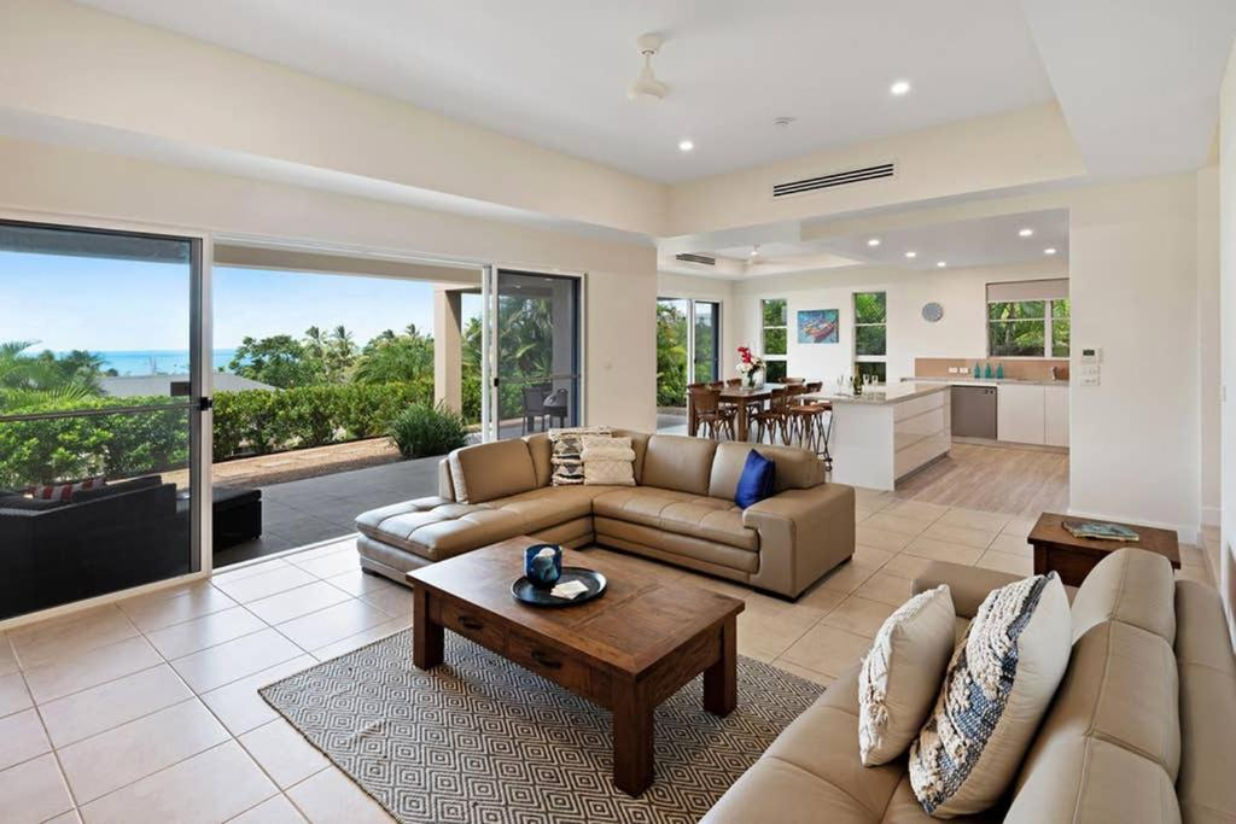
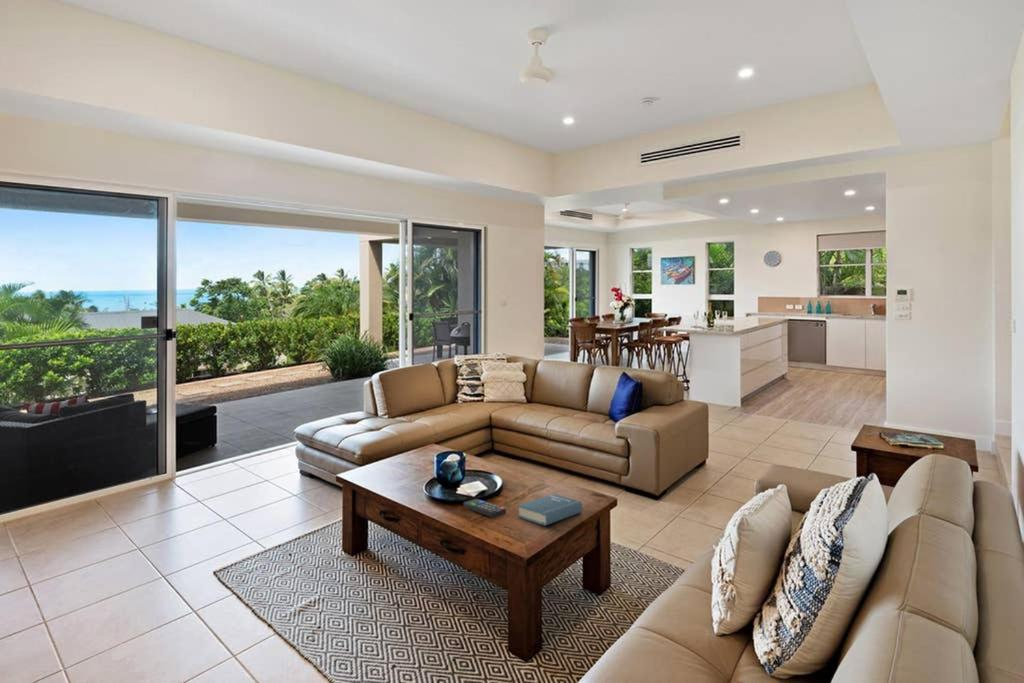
+ book [517,493,583,527]
+ remote control [463,498,507,518]
